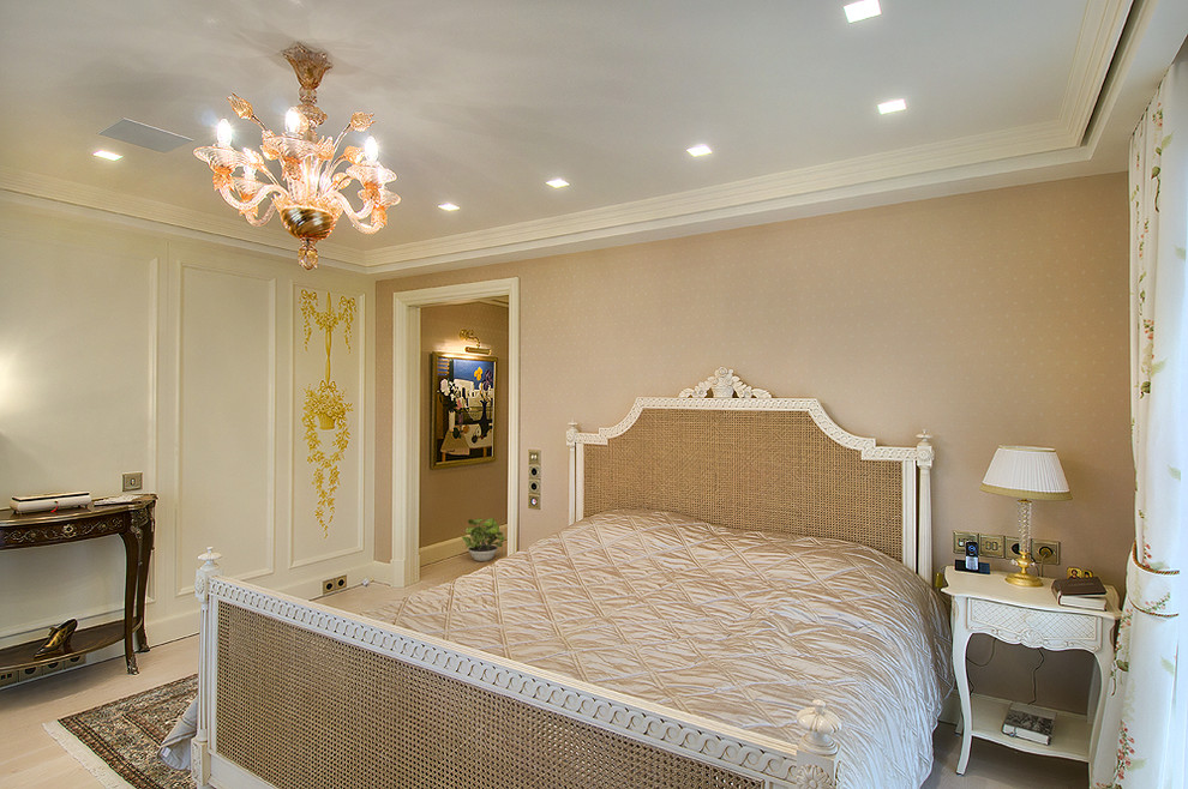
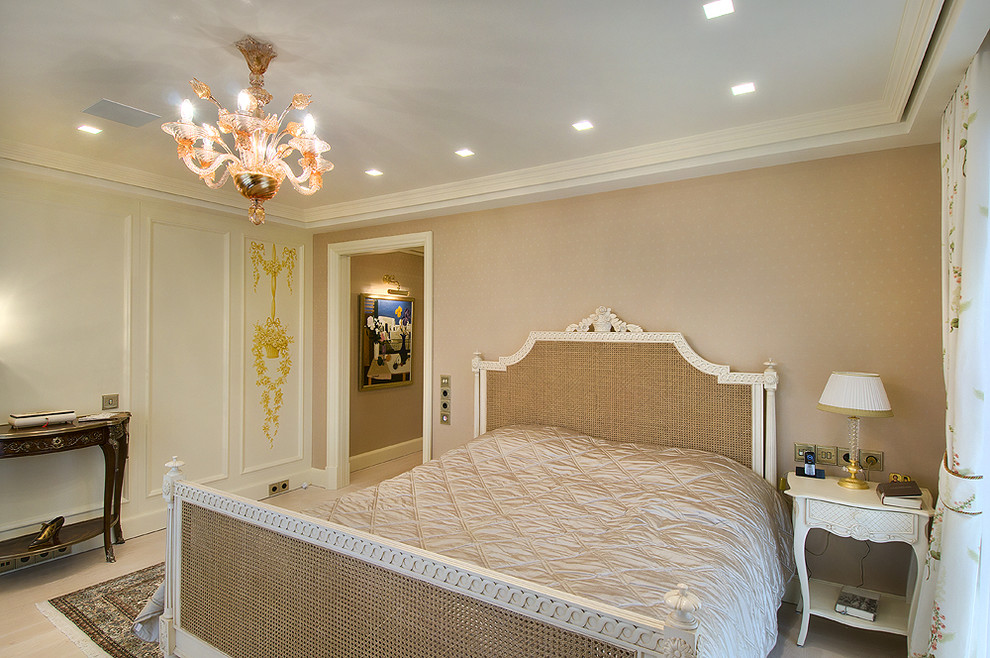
- potted plant [461,517,506,562]
